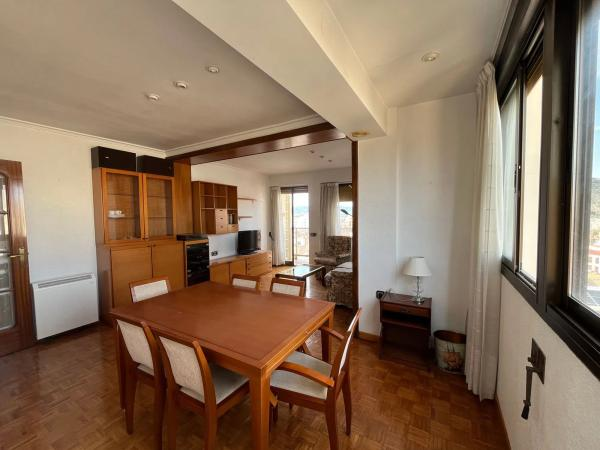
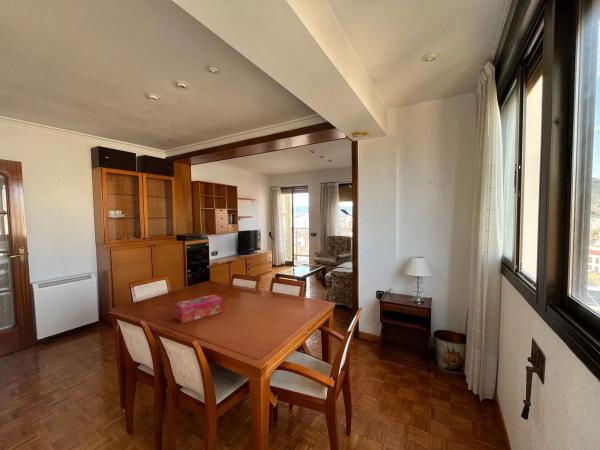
+ tissue box [174,293,224,324]
